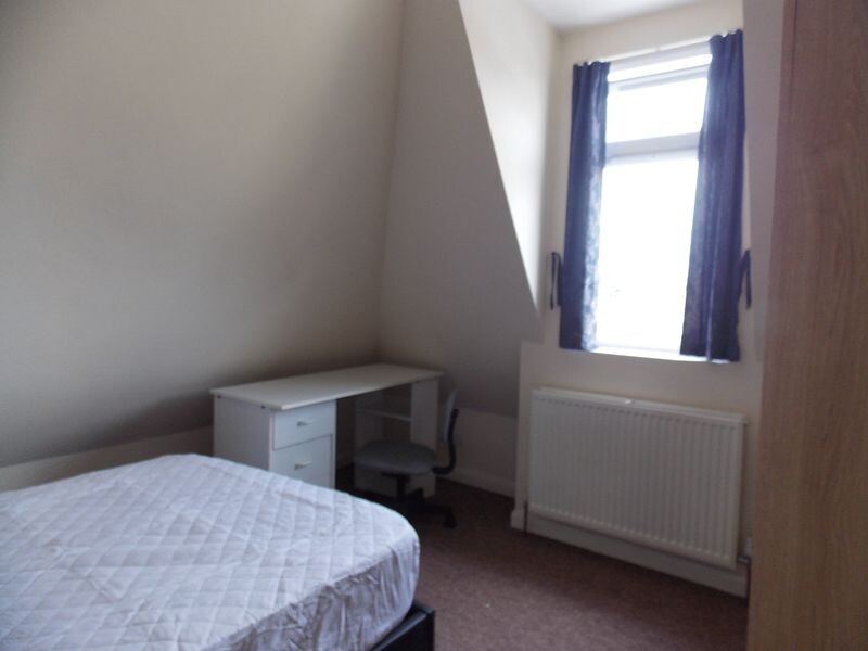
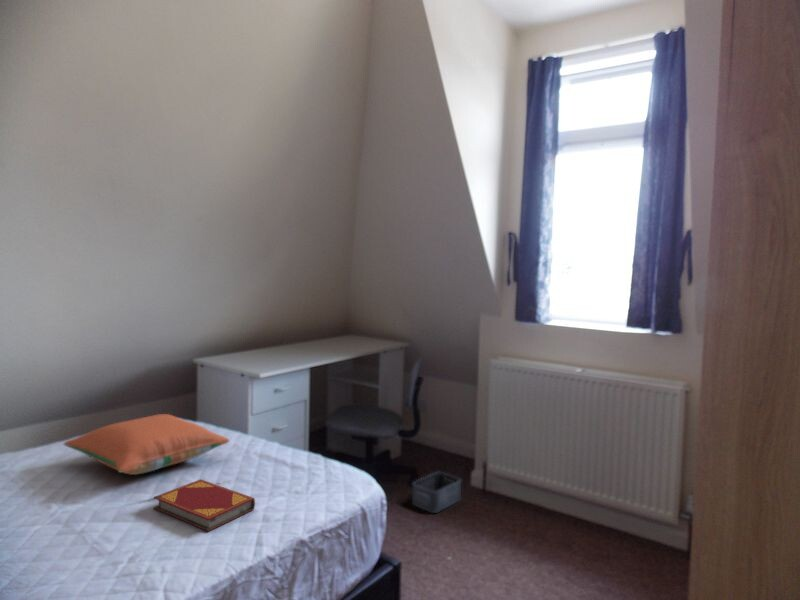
+ pillow [62,413,231,476]
+ storage bin [411,471,462,514]
+ hardback book [153,478,256,532]
